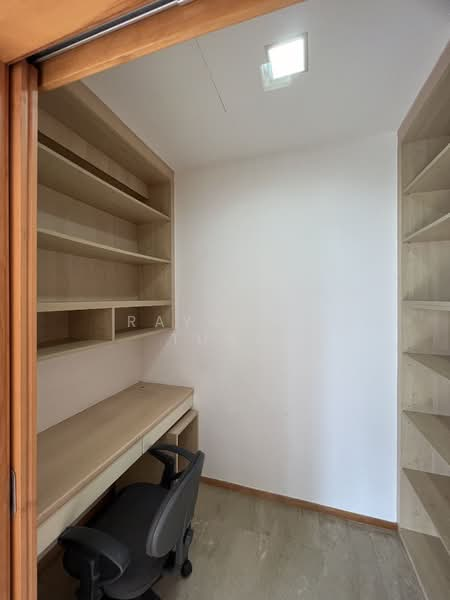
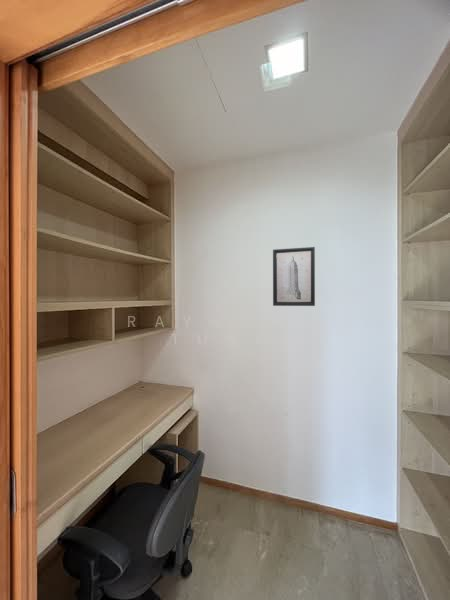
+ wall art [272,246,316,307]
